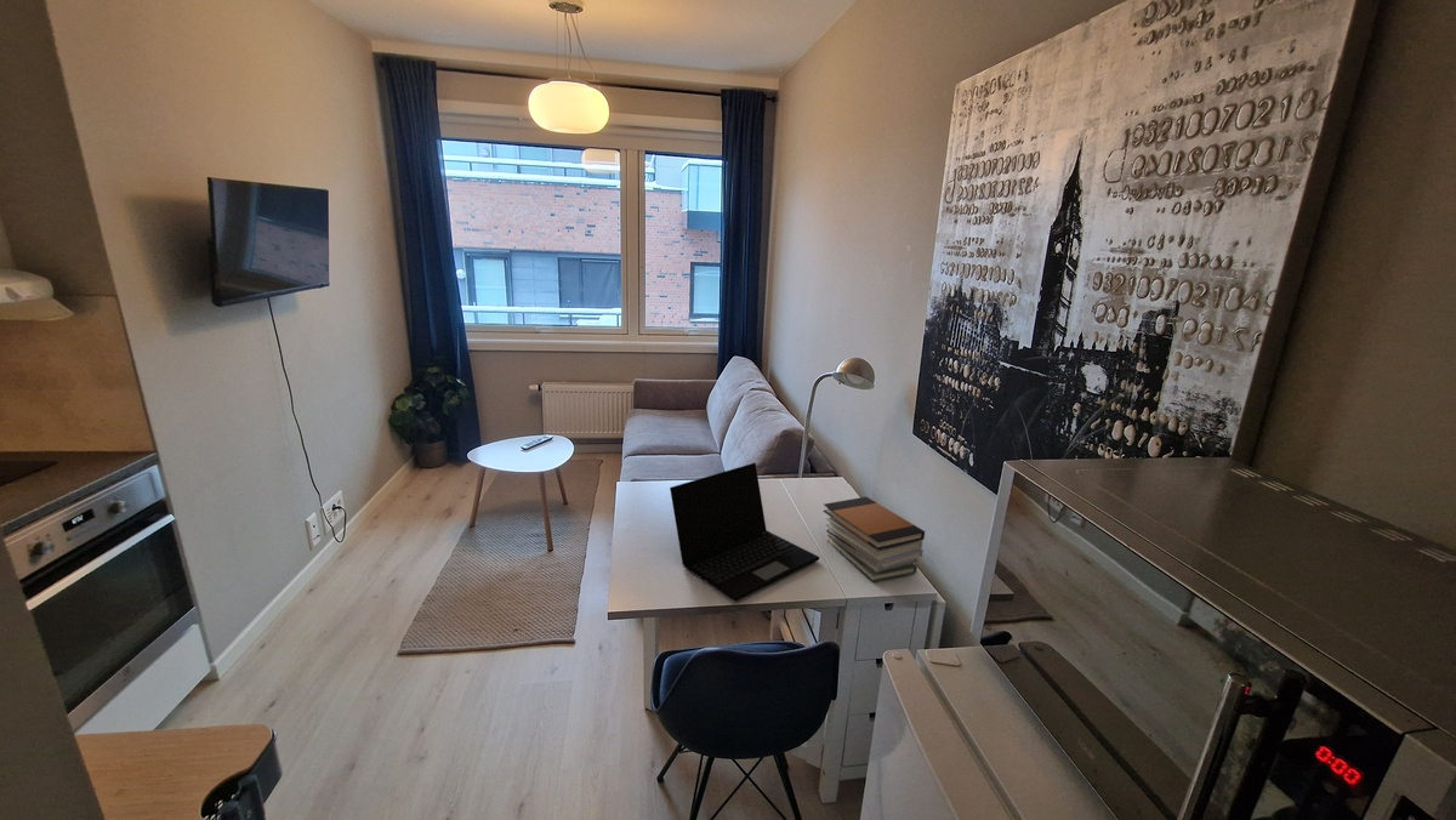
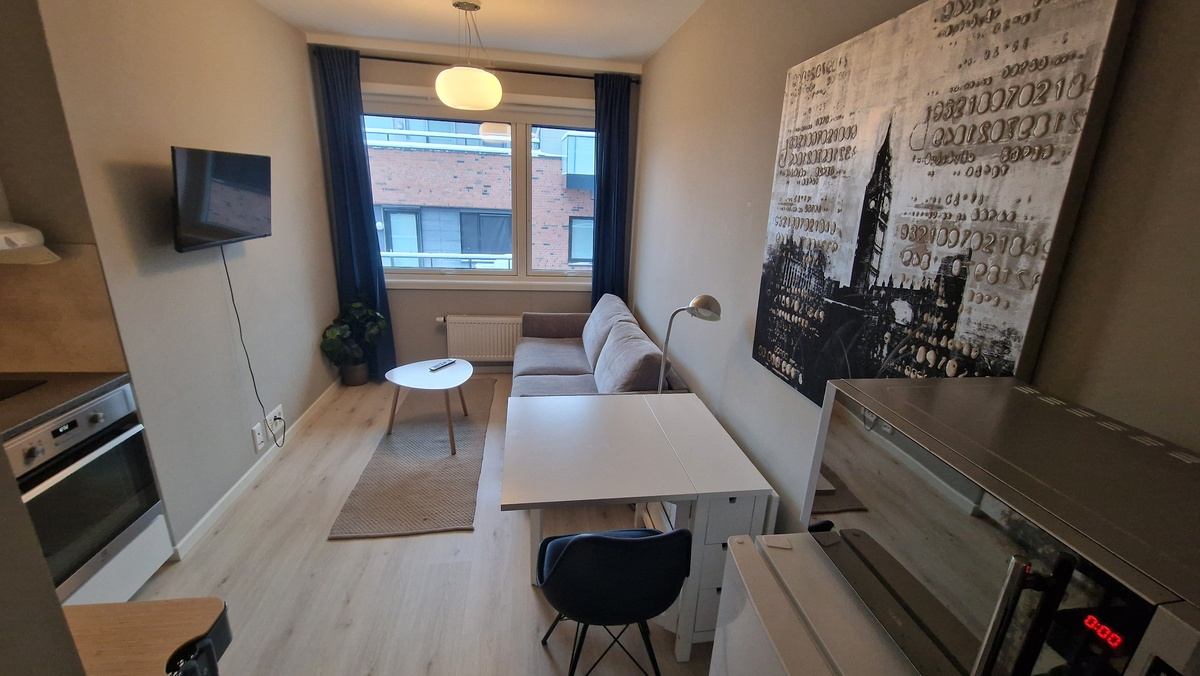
- book stack [823,496,926,582]
- laptop [669,462,820,603]
